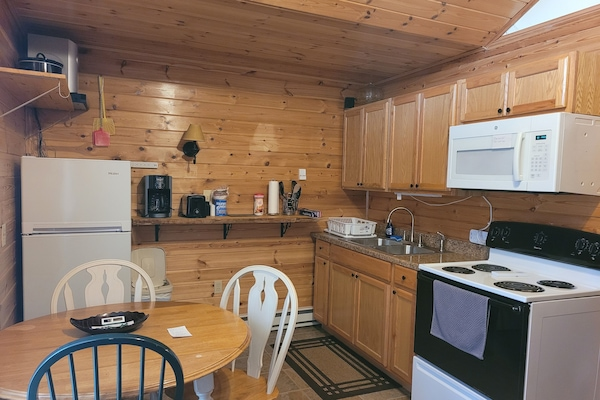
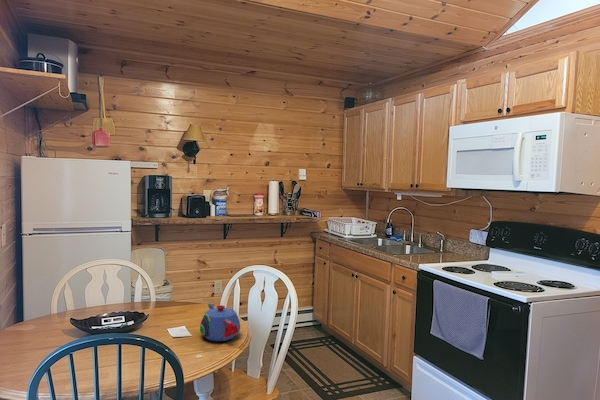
+ teapot [199,302,241,342]
